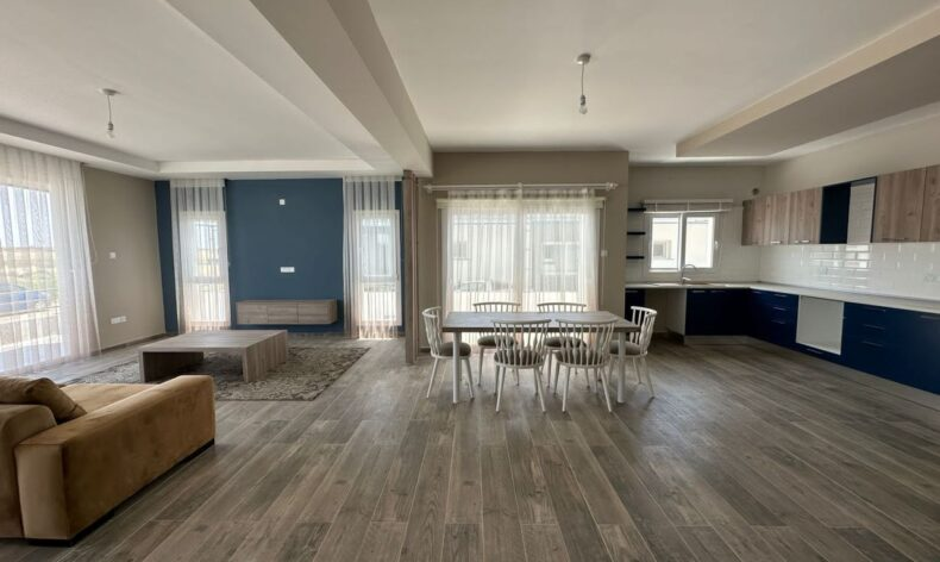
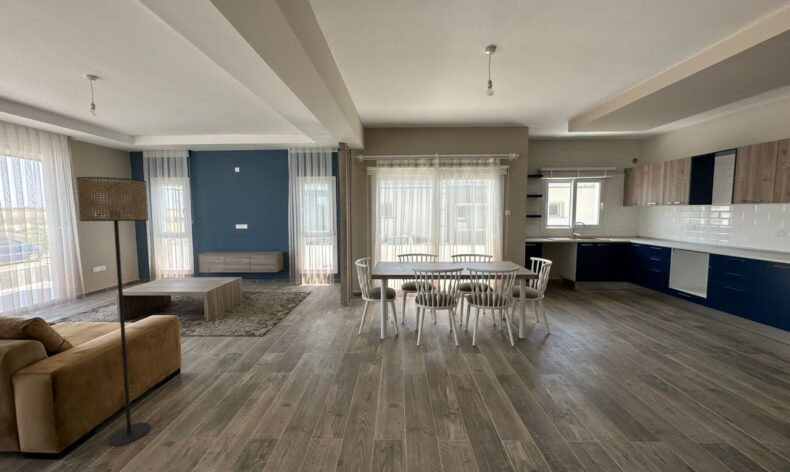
+ floor lamp [76,176,151,447]
